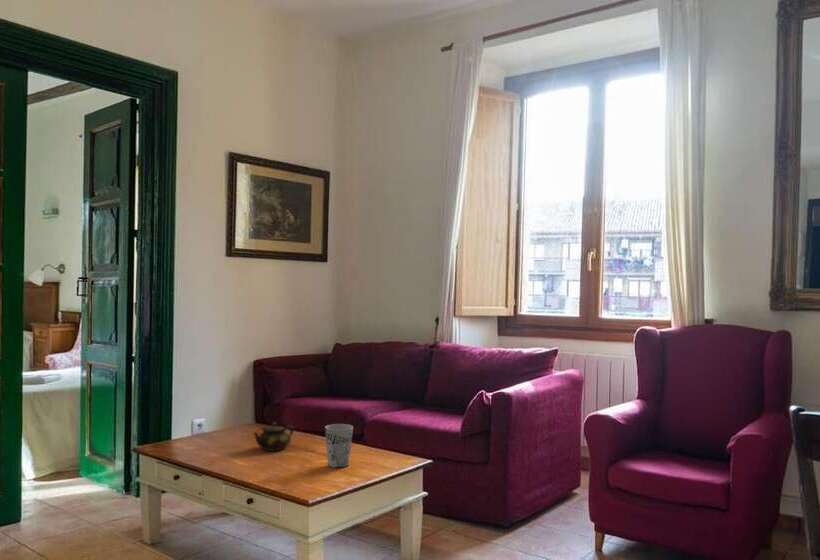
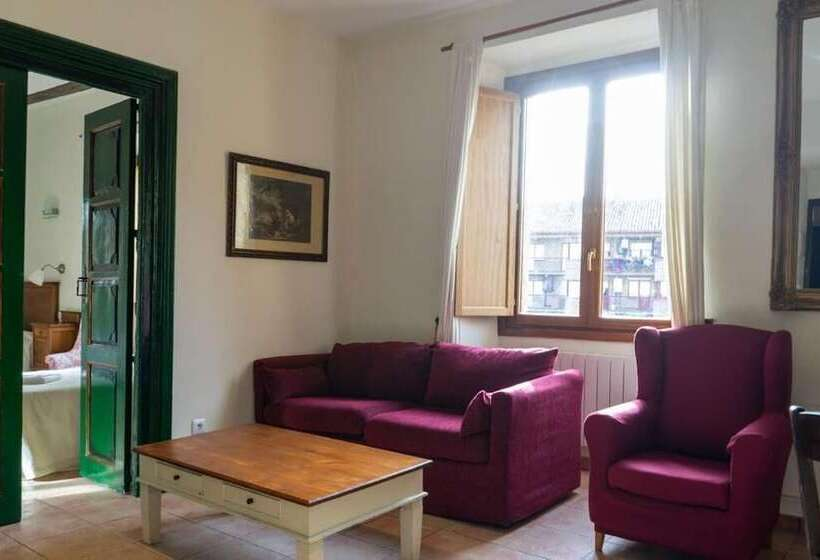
- cup [324,423,354,469]
- teapot [253,421,295,452]
